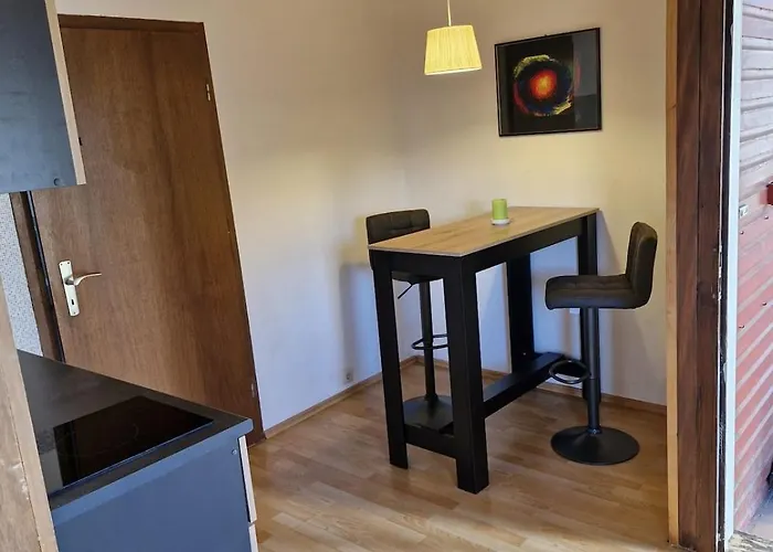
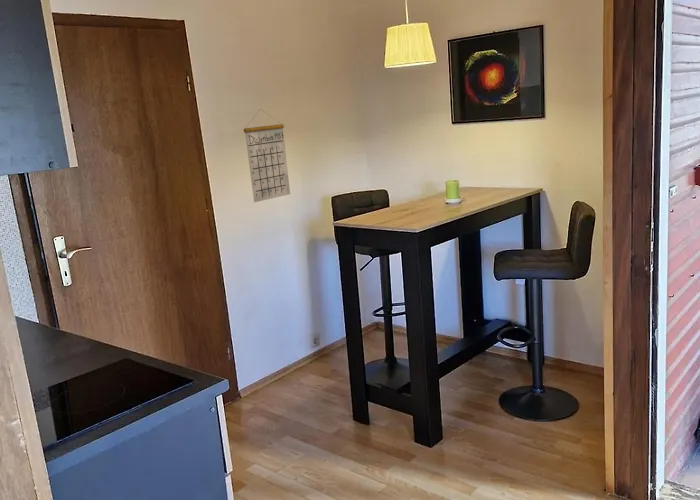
+ calendar [243,108,291,203]
